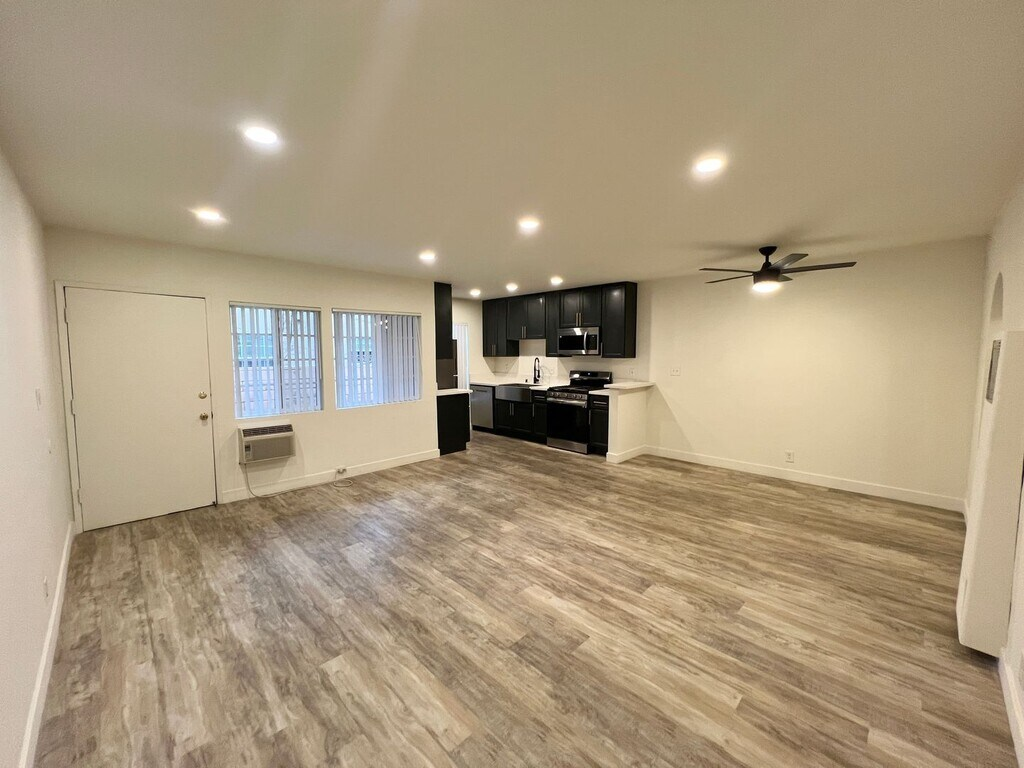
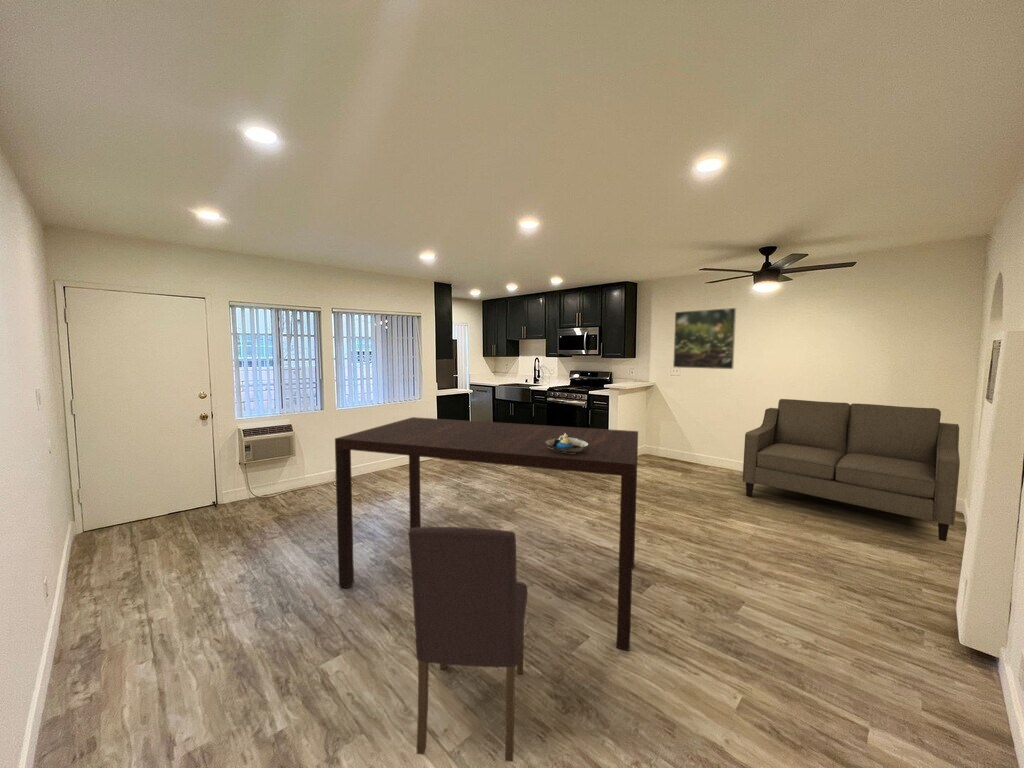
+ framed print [672,307,737,370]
+ sofa [742,398,961,542]
+ dining chair [408,526,528,763]
+ dining table [334,416,639,652]
+ decorative bowl [545,433,589,453]
